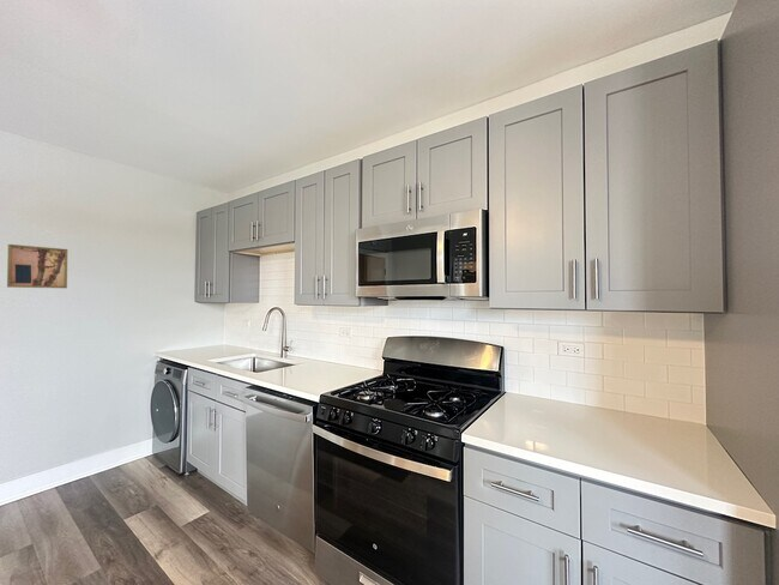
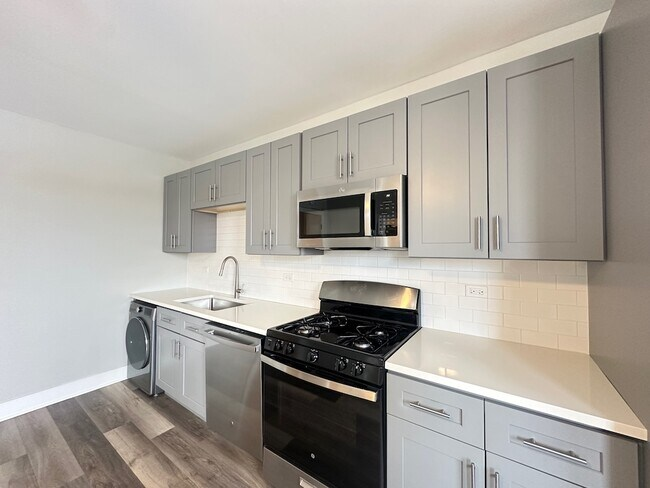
- wall art [6,243,68,289]
